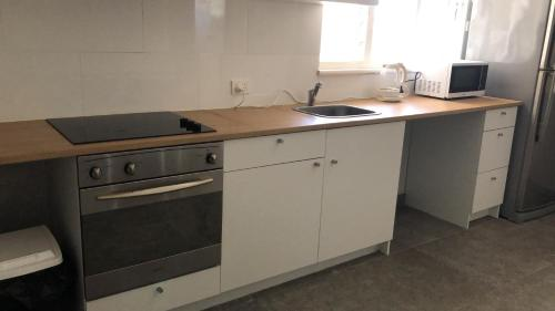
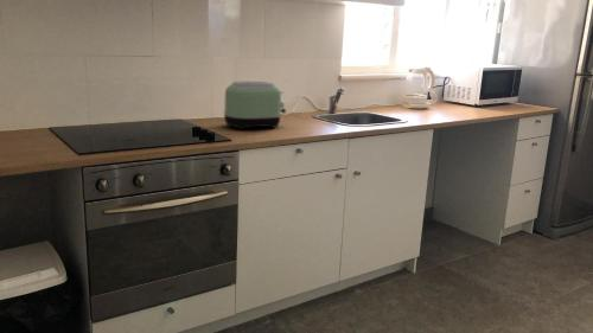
+ toaster [223,81,287,130]
